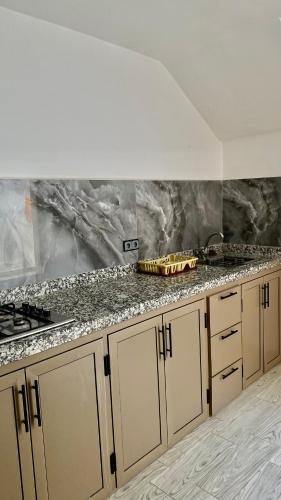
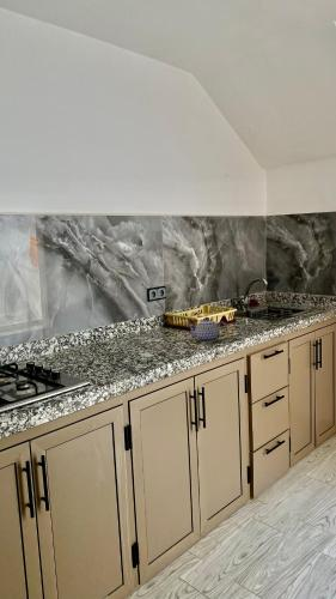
+ teapot [187,316,228,344]
